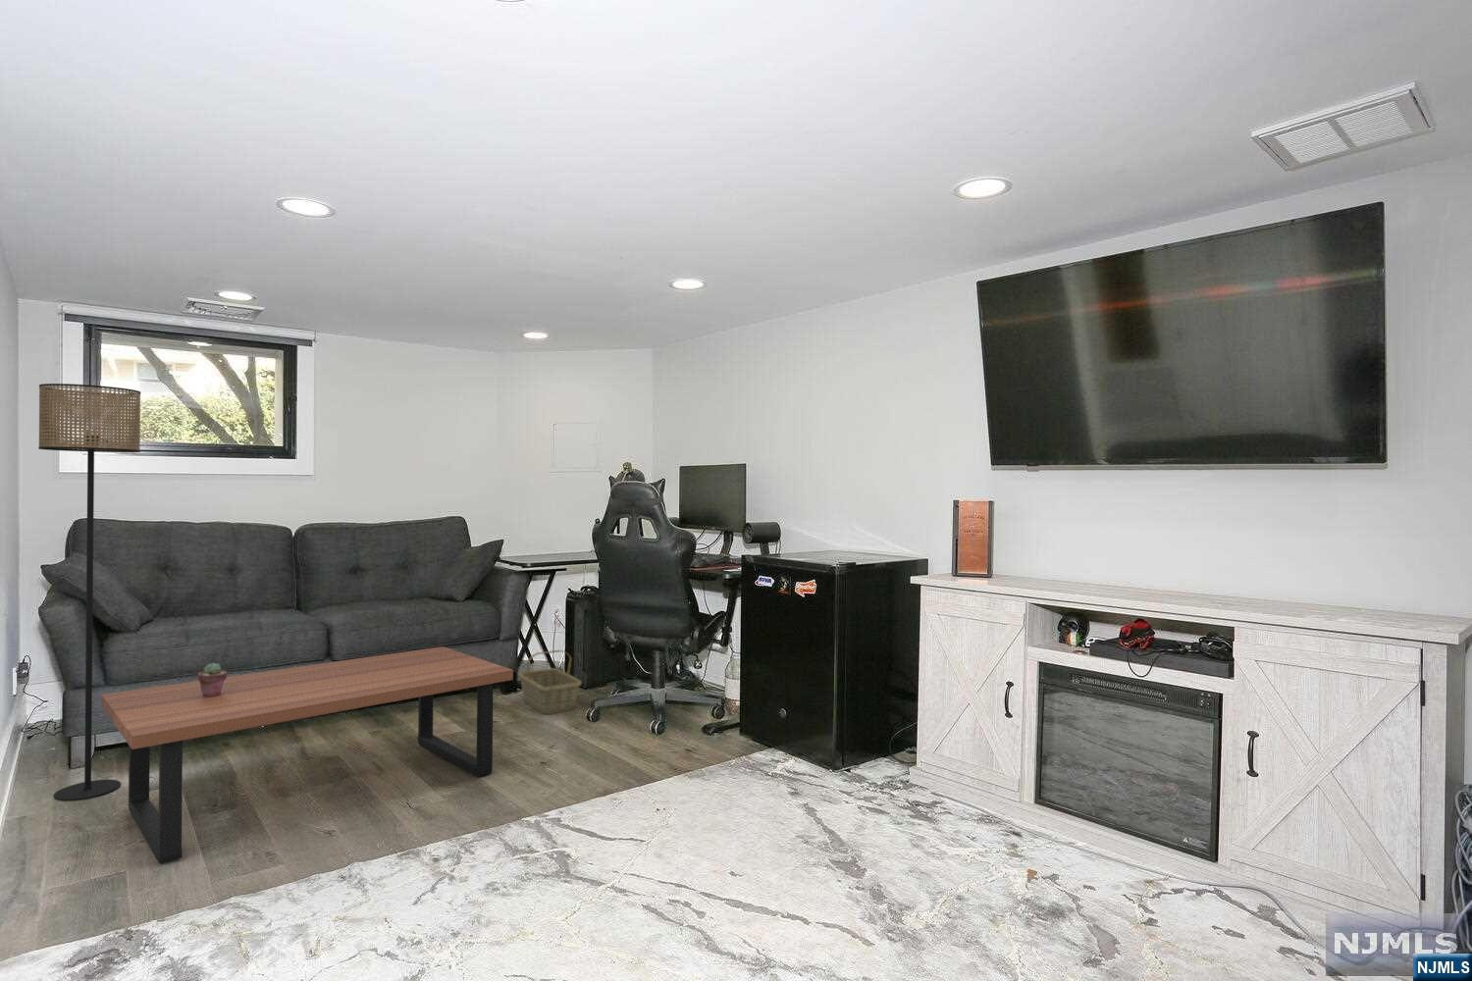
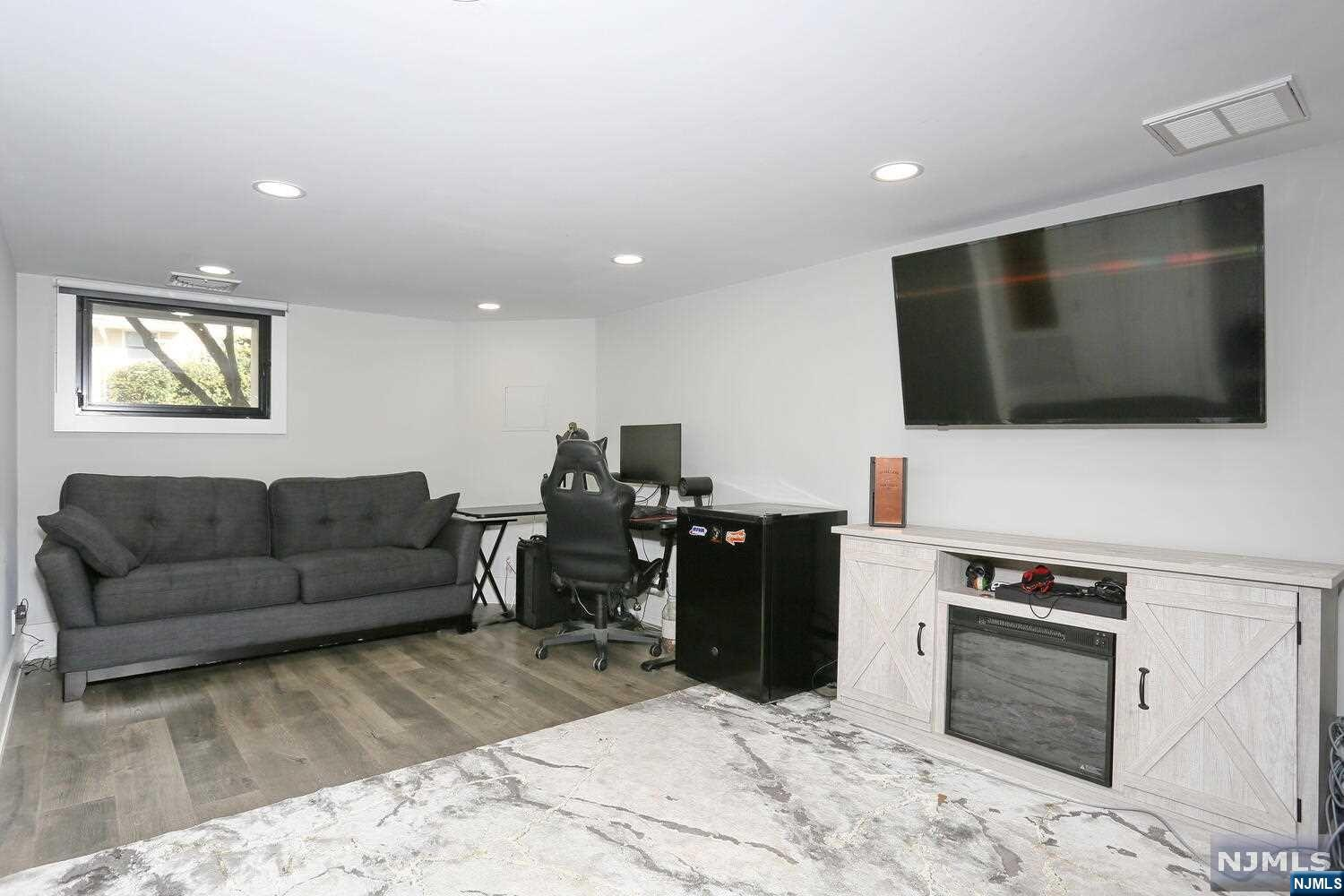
- coffee table [100,646,515,864]
- basket [517,649,583,715]
- potted succulent [197,662,229,697]
- floor lamp [37,382,142,801]
